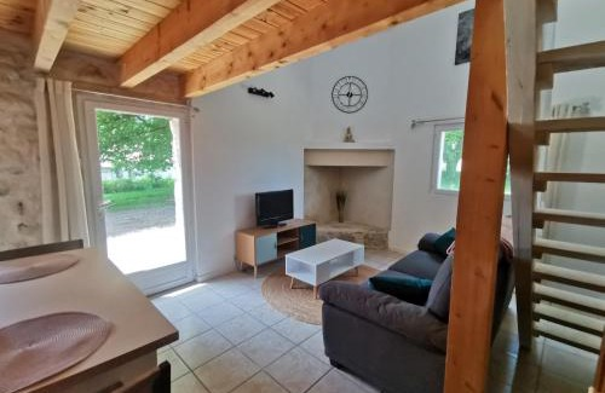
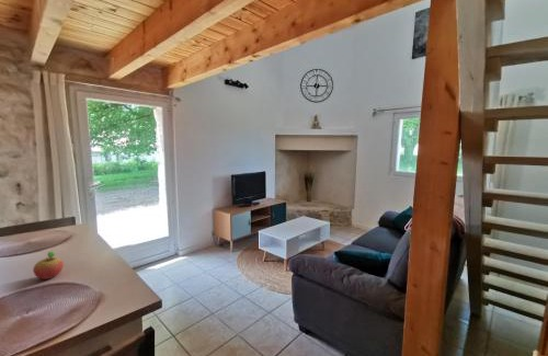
+ fruit [32,250,65,280]
